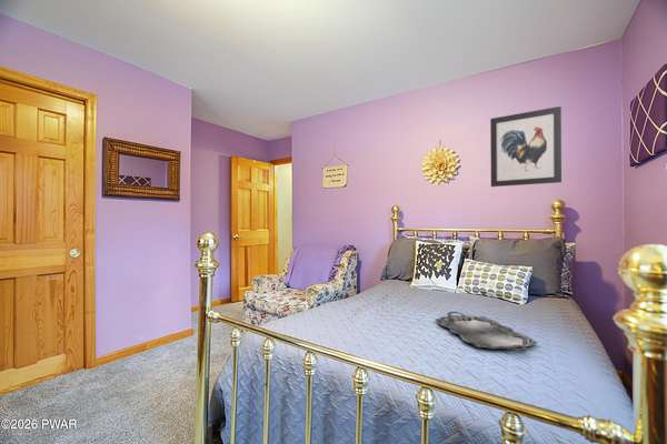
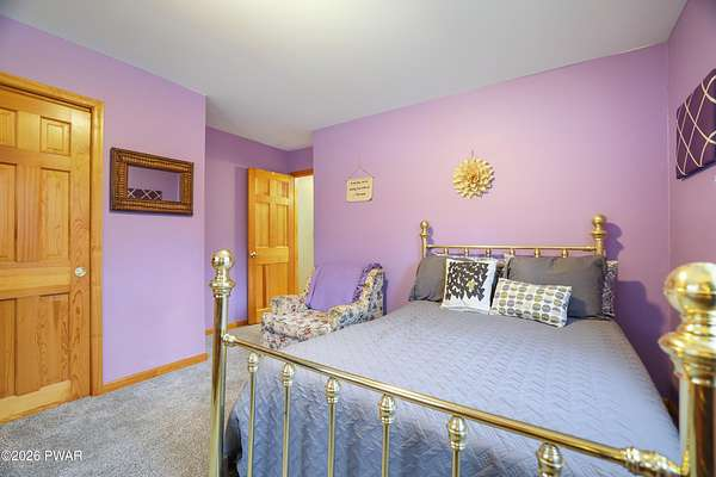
- serving tray [435,311,538,352]
- wall art [489,105,563,188]
